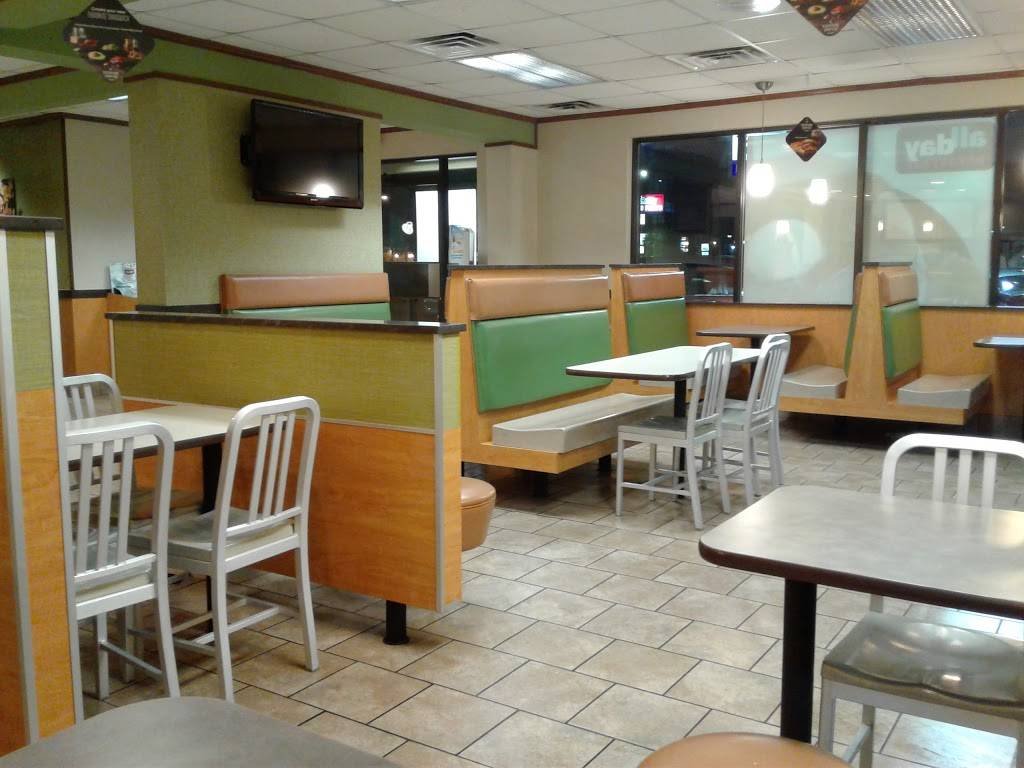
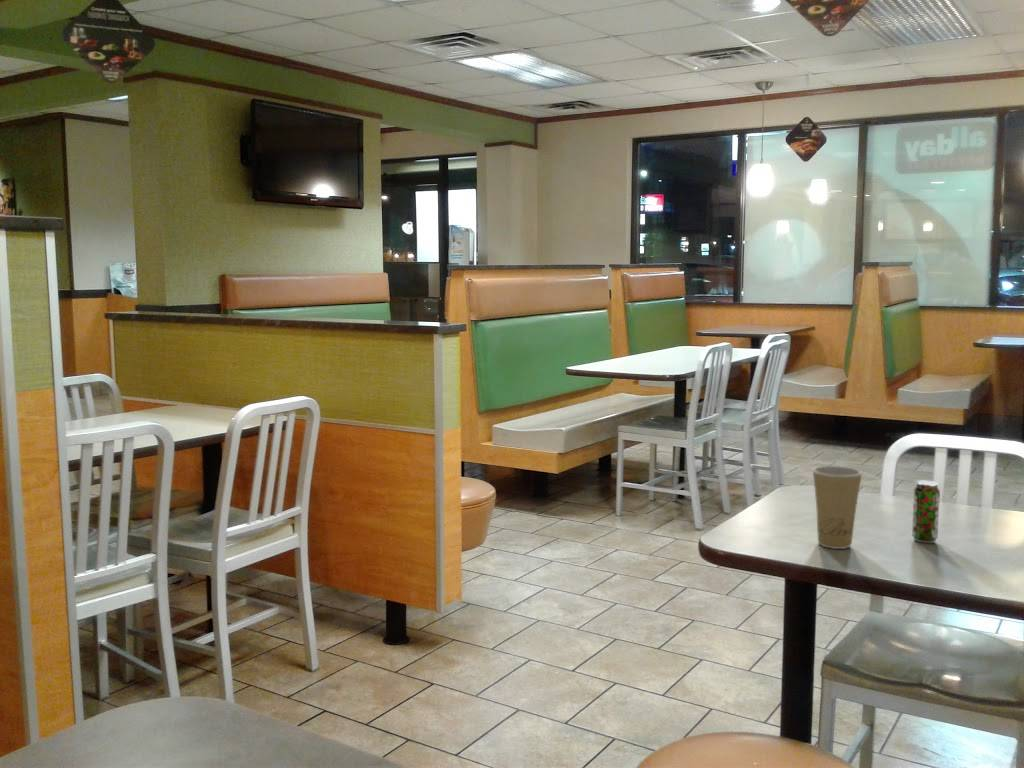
+ paper cup [811,465,863,550]
+ beverage can [911,480,941,544]
